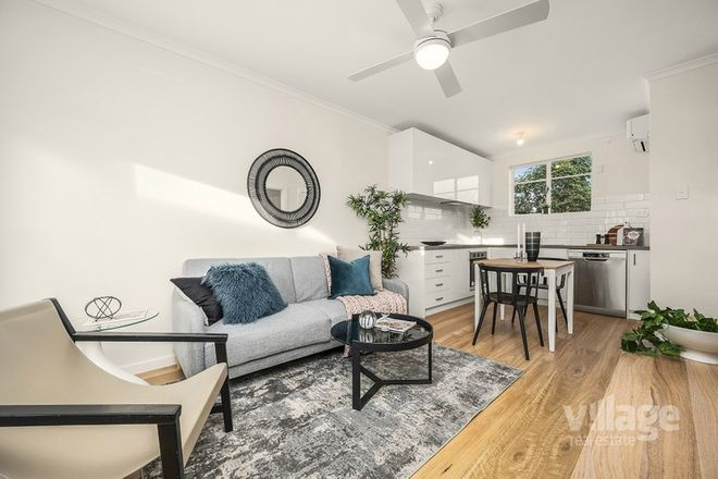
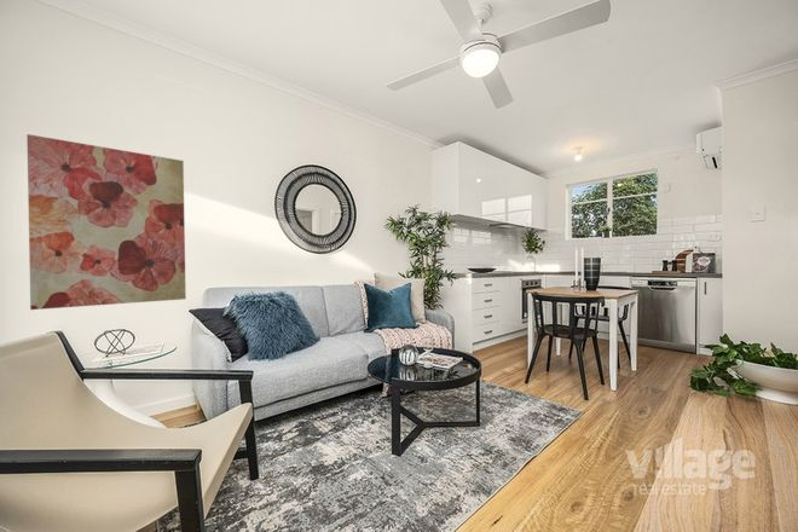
+ wall art [25,133,187,311]
